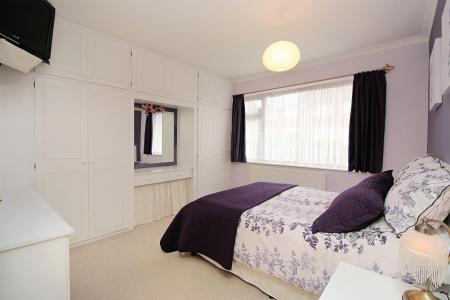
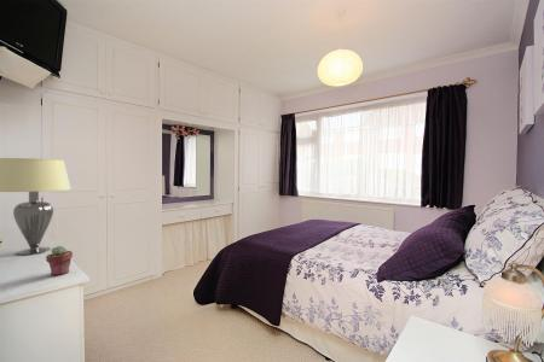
+ potted succulent [45,245,74,276]
+ lampshade [0,157,73,256]
